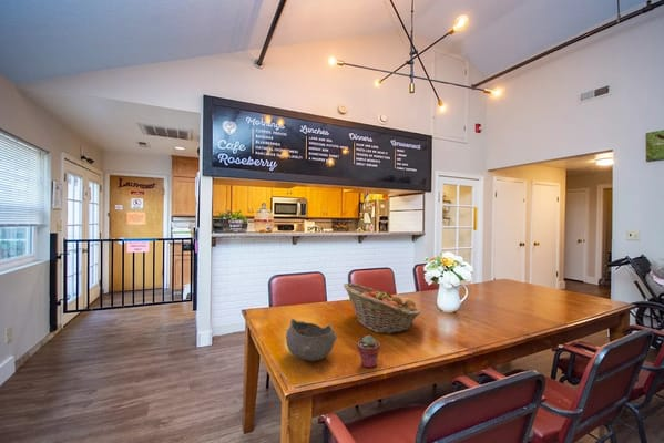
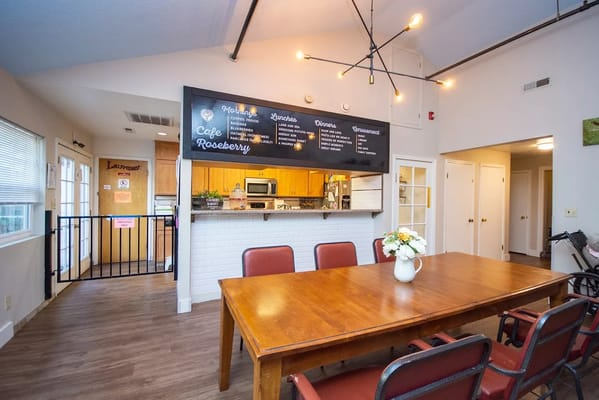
- bowl [285,318,338,362]
- fruit basket [343,282,422,336]
- potted succulent [356,334,381,369]
